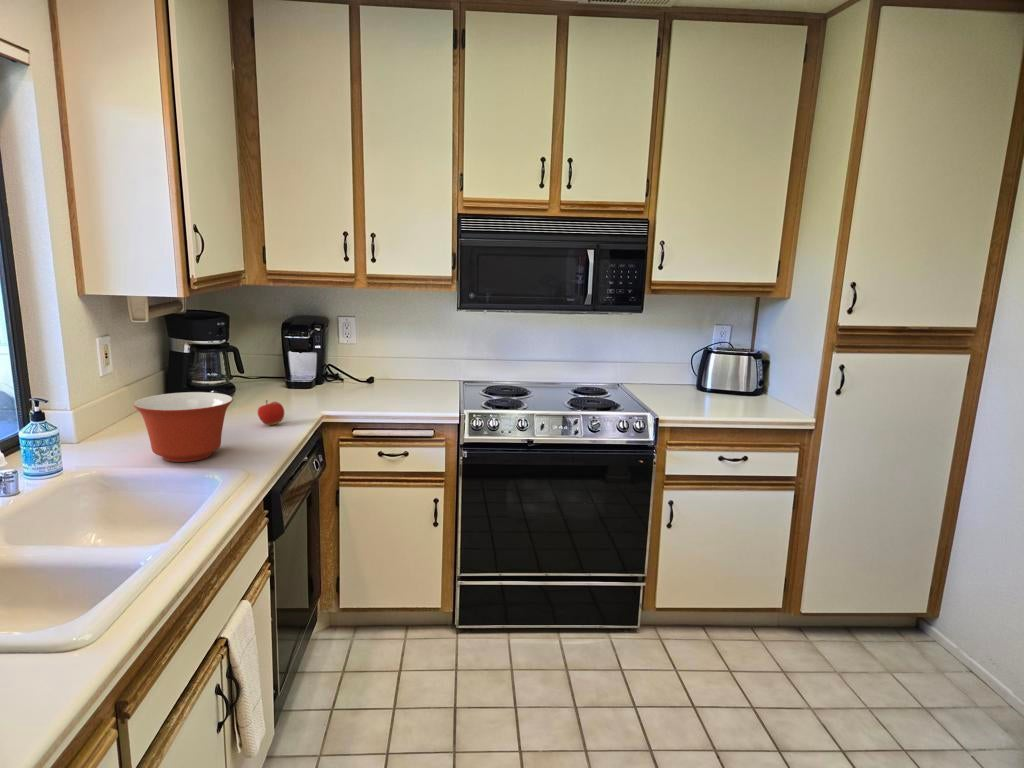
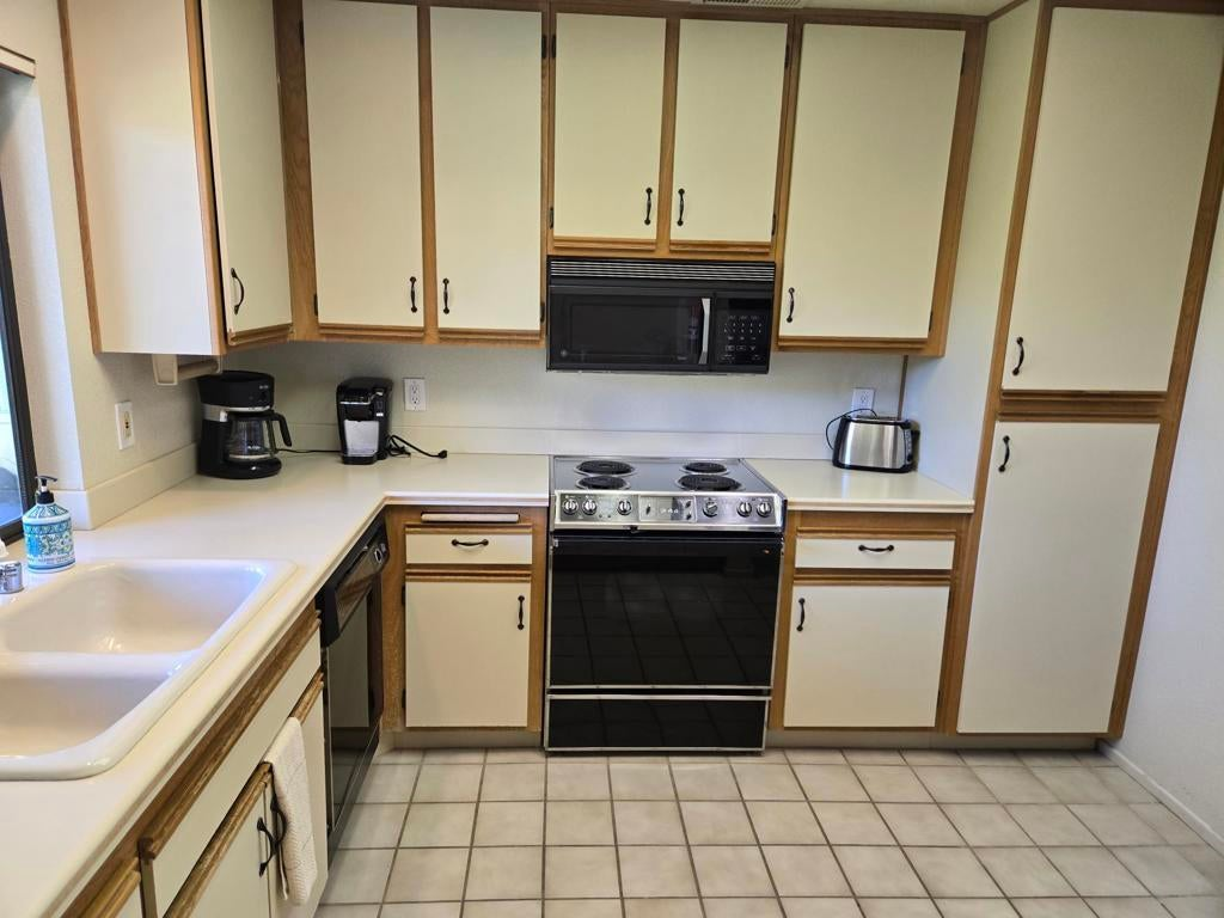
- fruit [257,399,285,426]
- mixing bowl [132,391,234,463]
